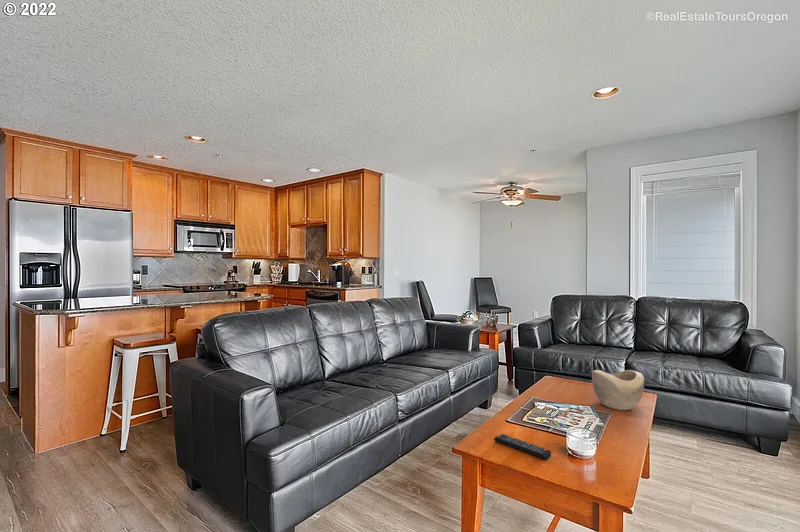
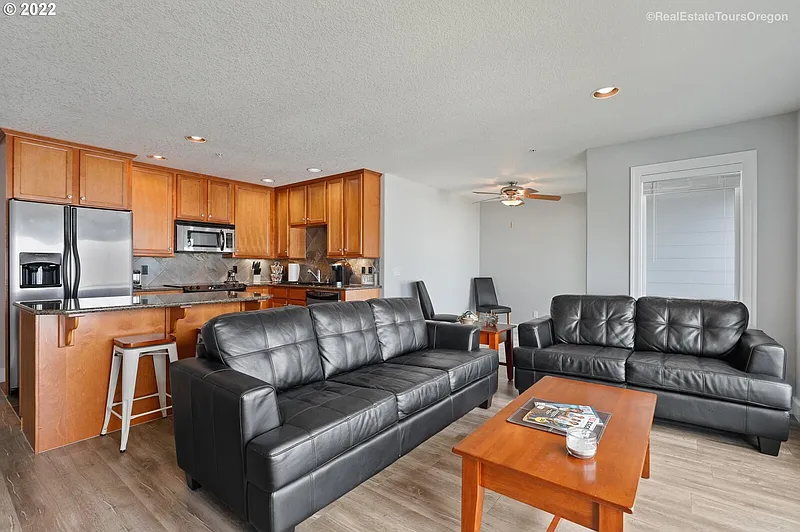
- remote control [493,433,552,460]
- decorative bowl [591,369,645,411]
